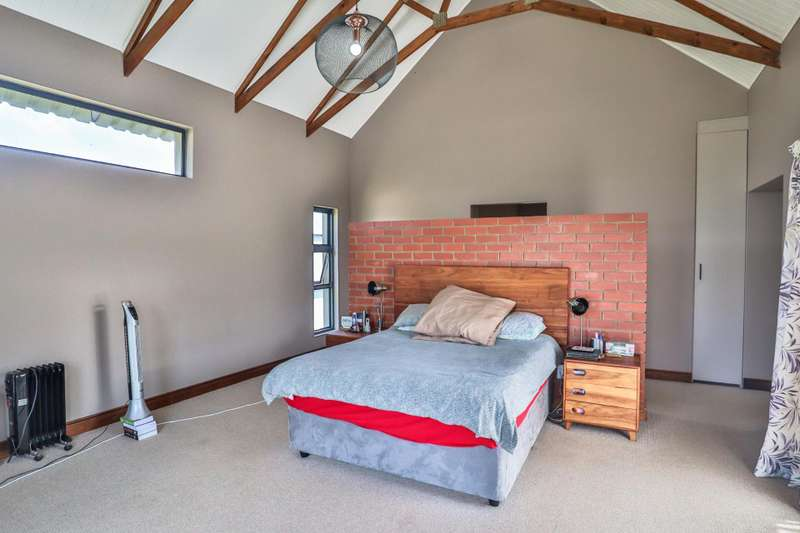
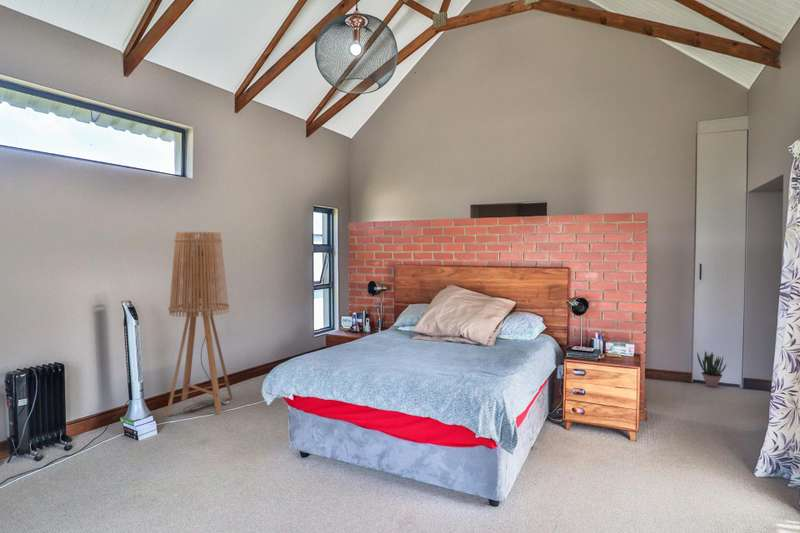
+ floor lamp [165,231,234,417]
+ potted plant [696,350,727,388]
